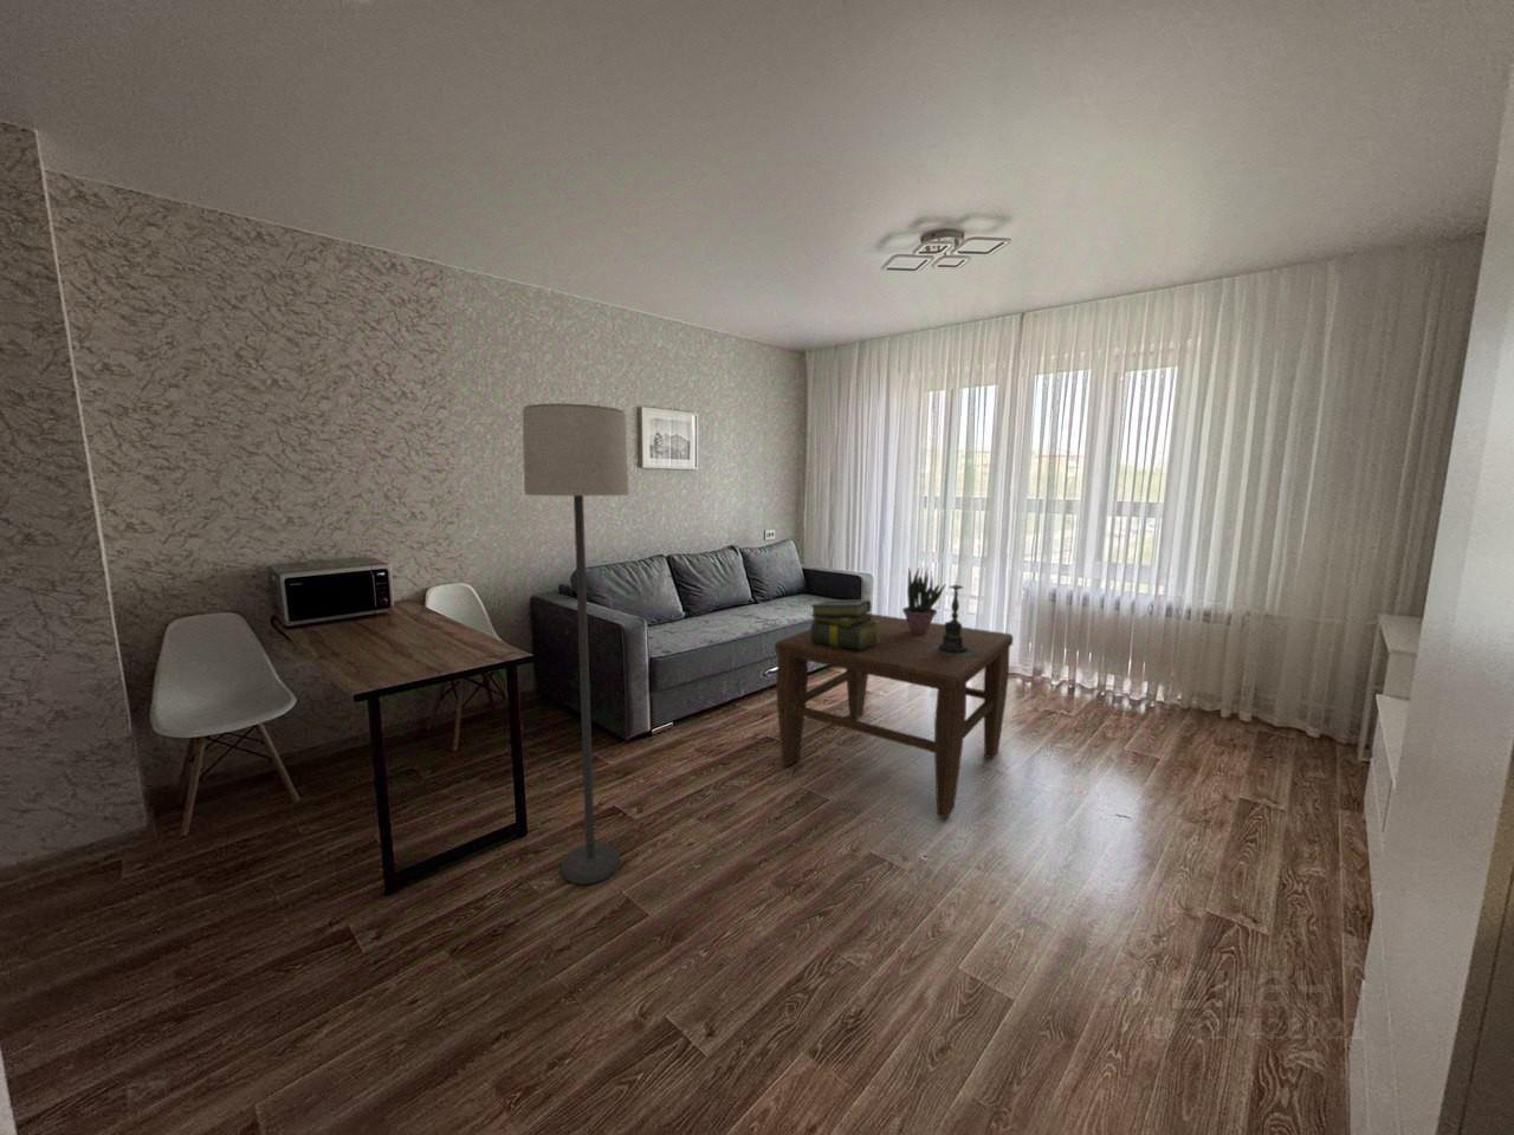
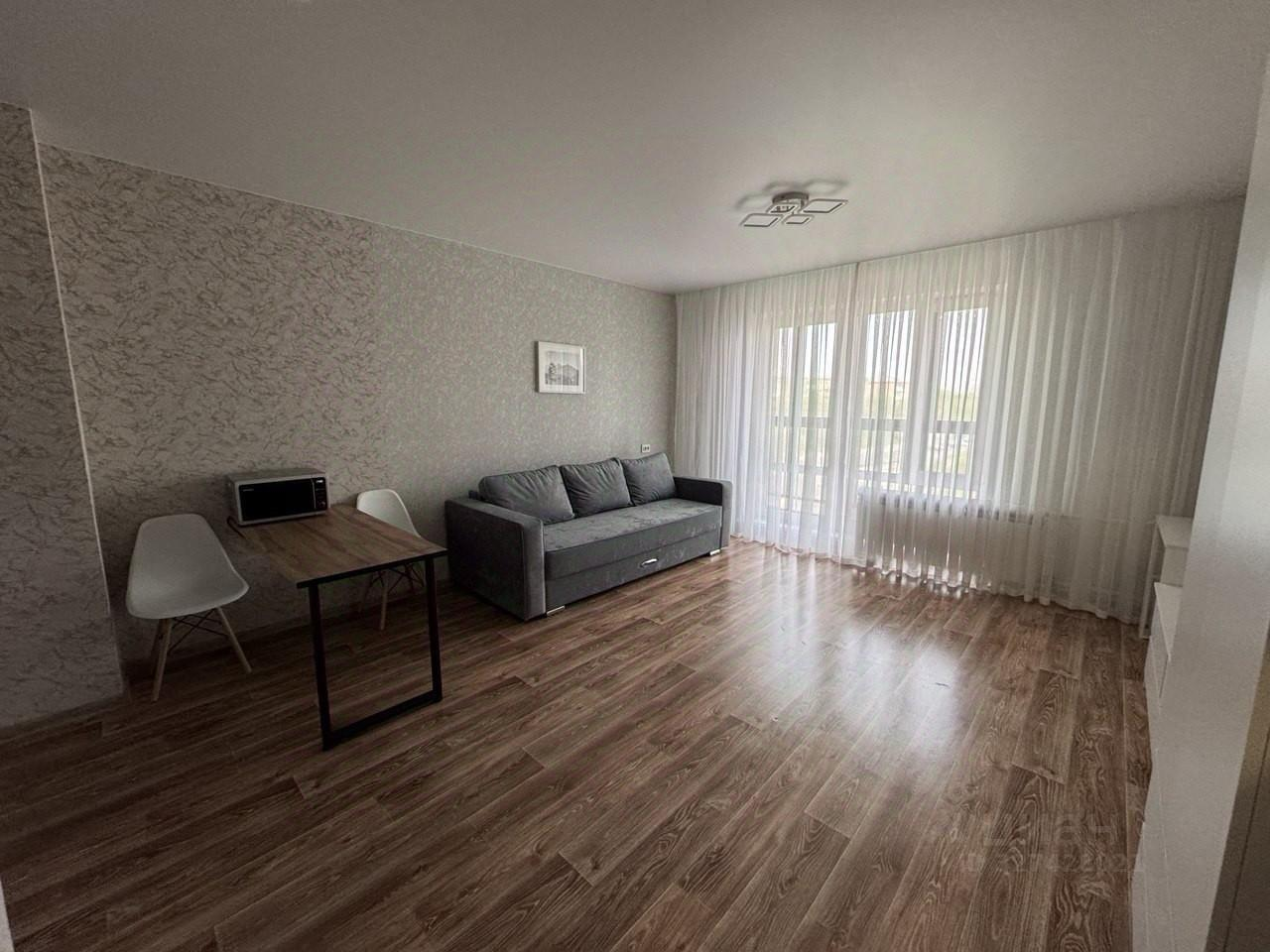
- potted plant [901,565,947,634]
- stack of books [809,598,880,649]
- coffee table [774,613,1014,819]
- lamp [522,402,631,886]
- candle holder [931,575,979,656]
